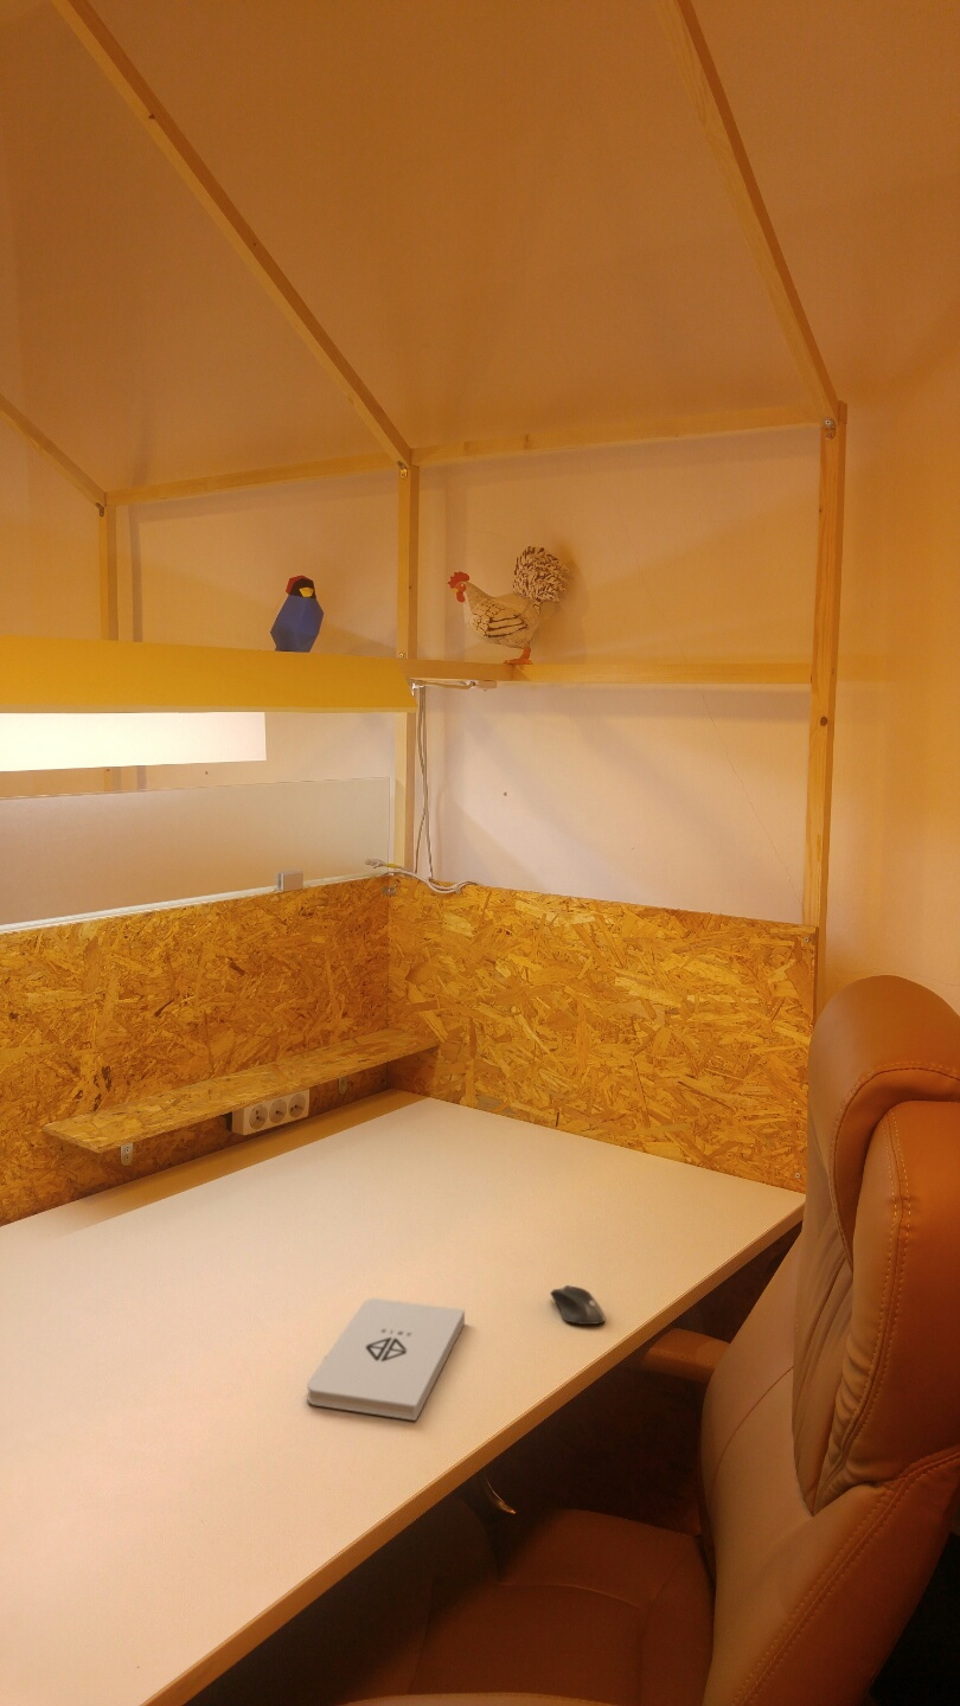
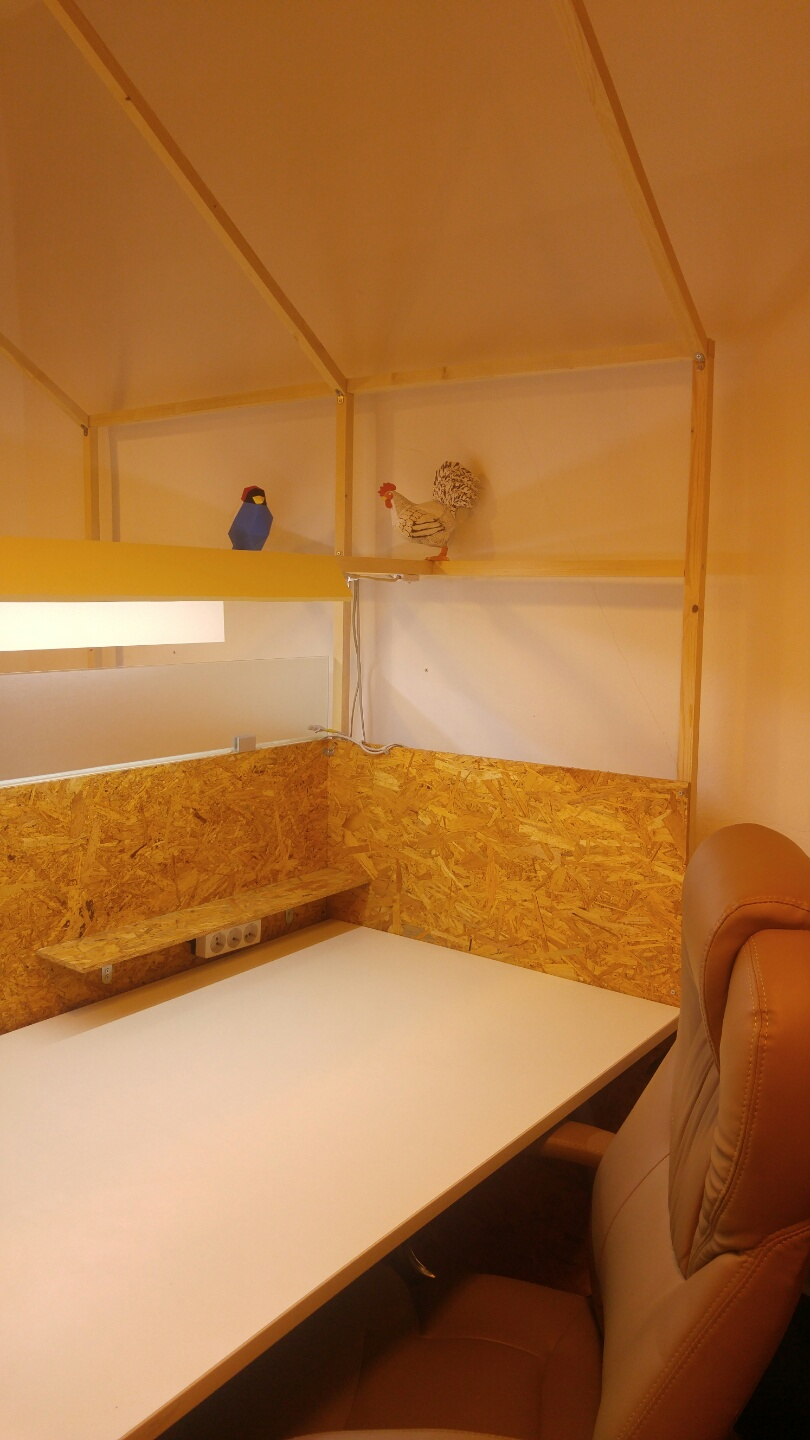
- computer mouse [549,1284,606,1326]
- notepad [306,1297,466,1422]
